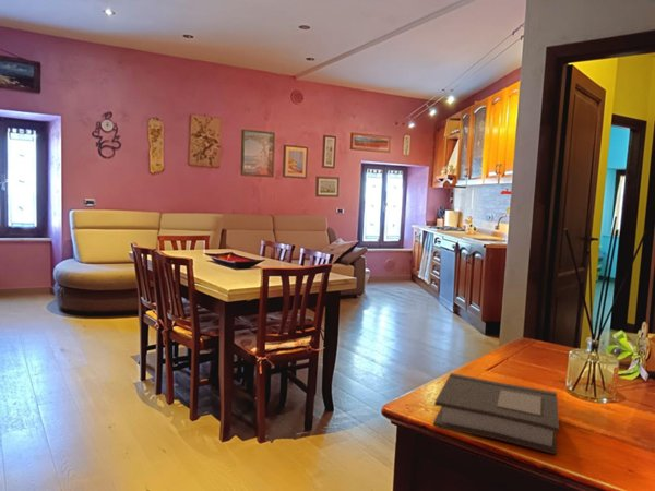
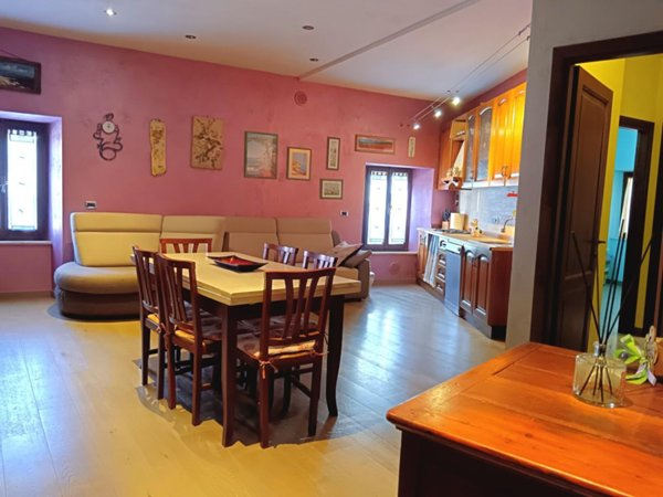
- book [432,372,560,456]
